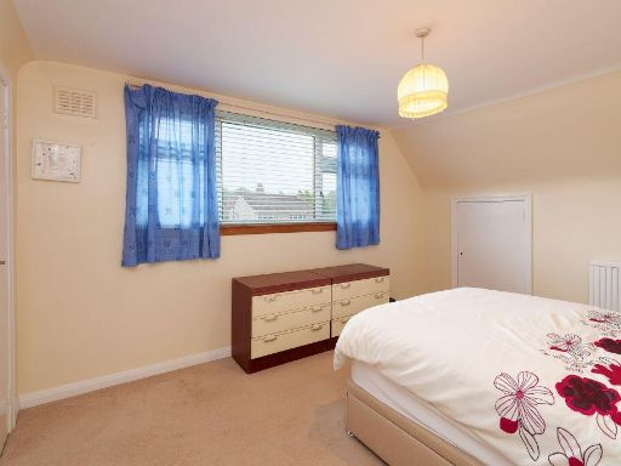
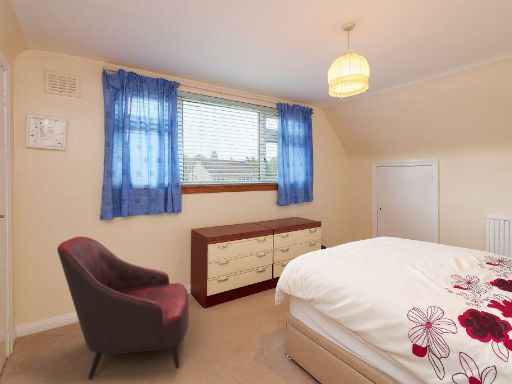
+ armchair [56,236,190,381]
